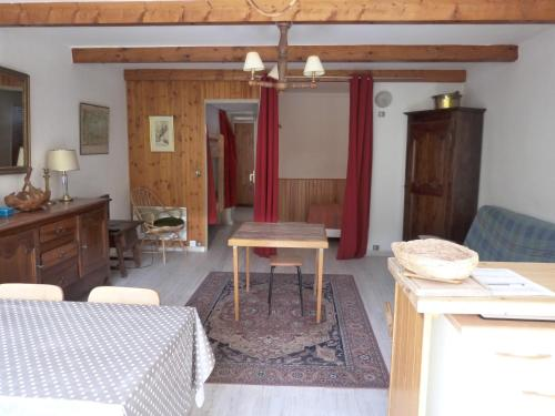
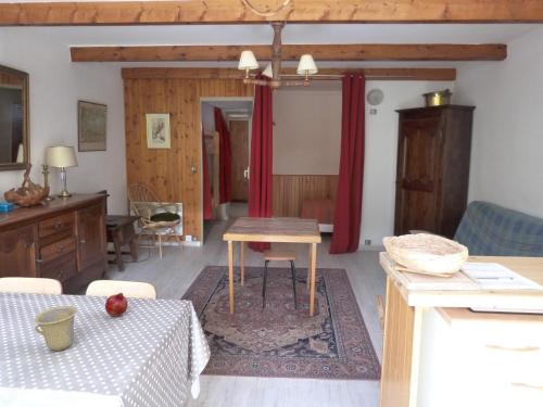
+ fruit [104,292,129,317]
+ cup [34,305,78,352]
